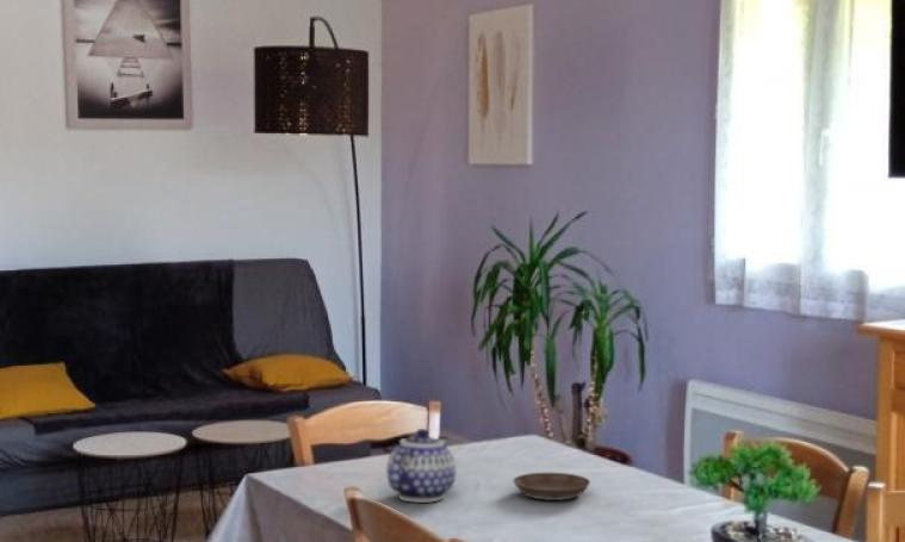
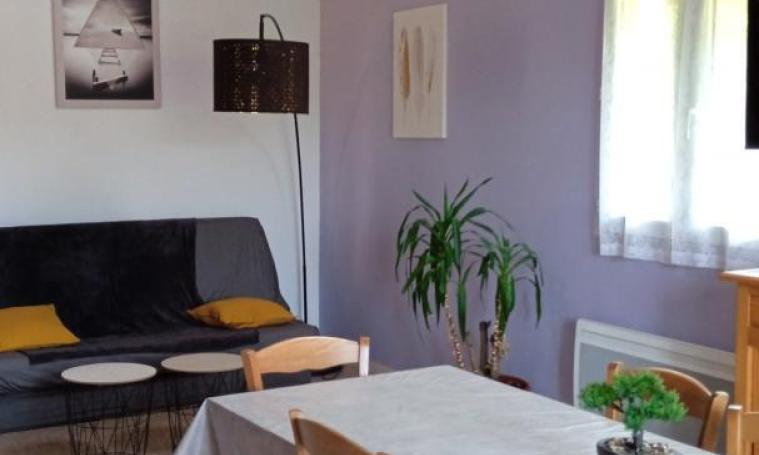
- teapot [385,428,457,504]
- saucer [512,472,591,501]
